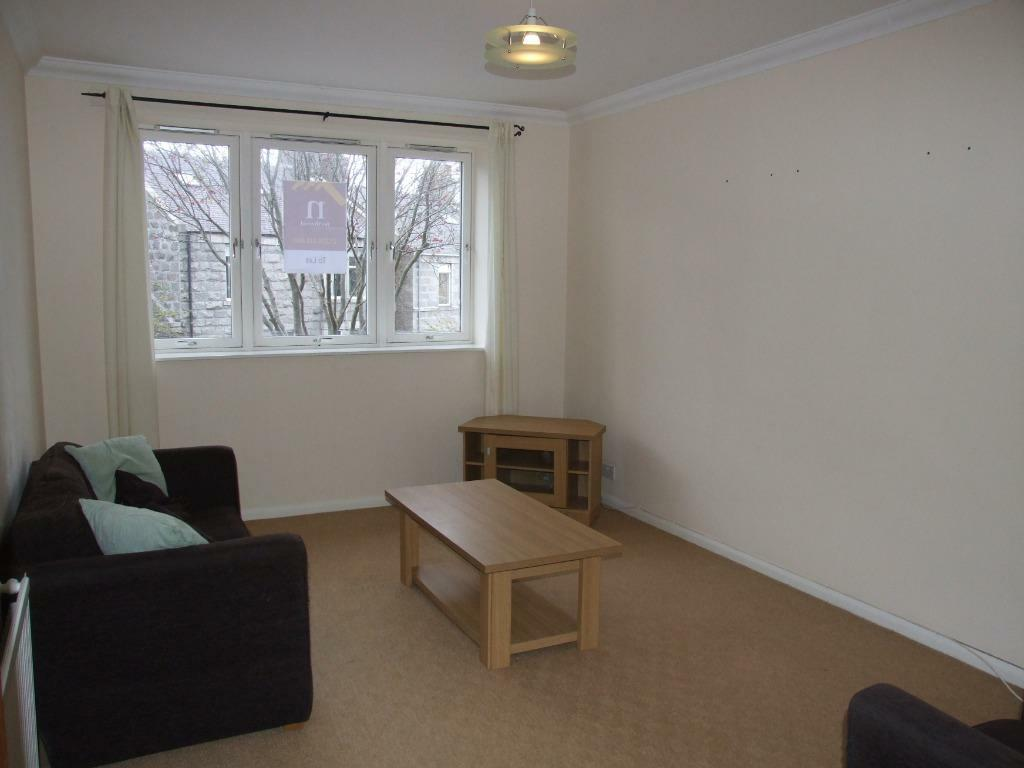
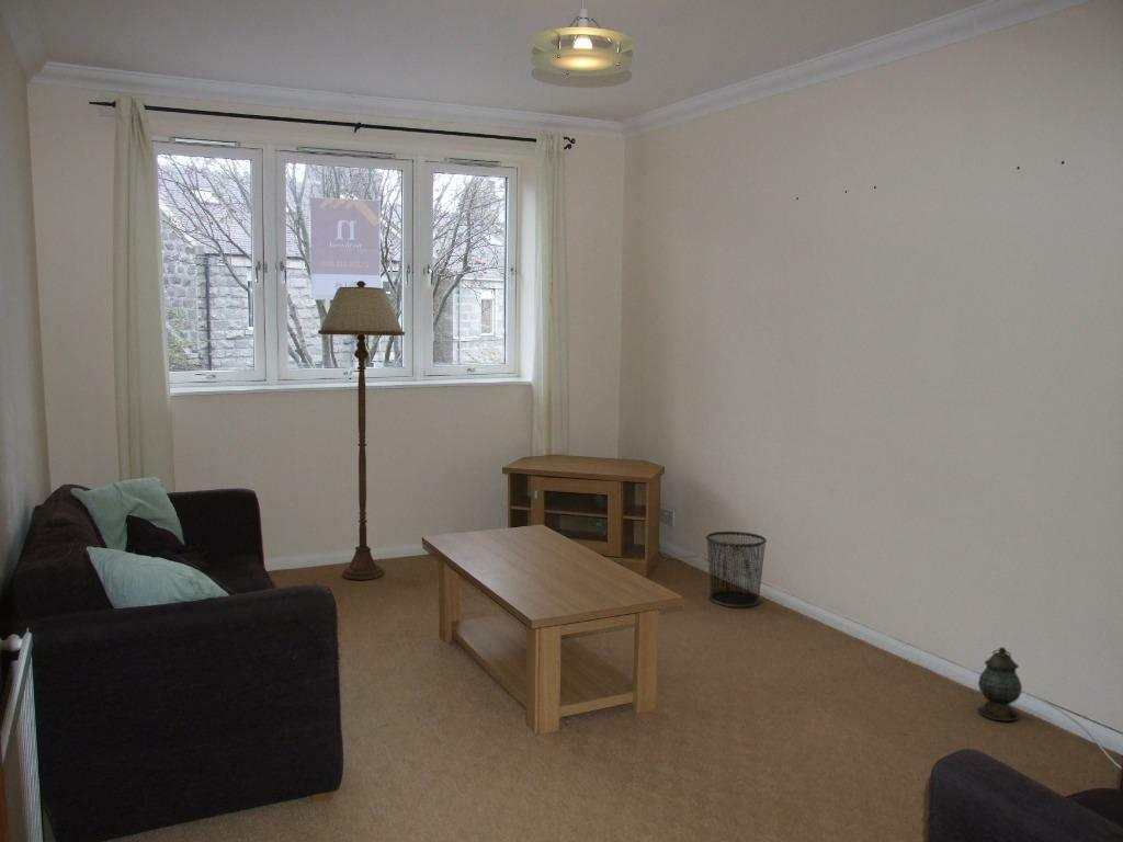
+ lantern [977,646,1023,722]
+ waste bin [704,531,768,608]
+ floor lamp [317,280,406,581]
